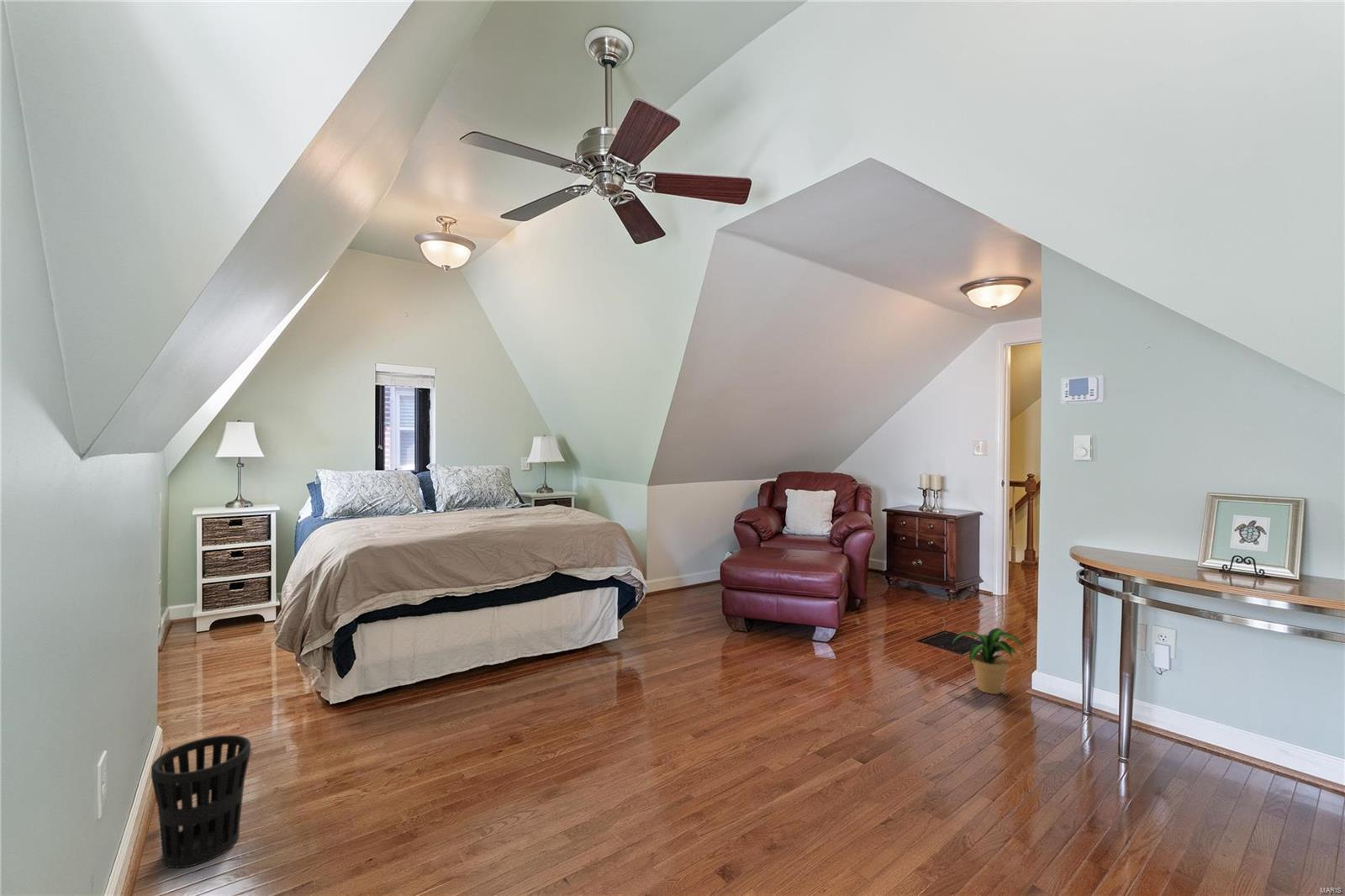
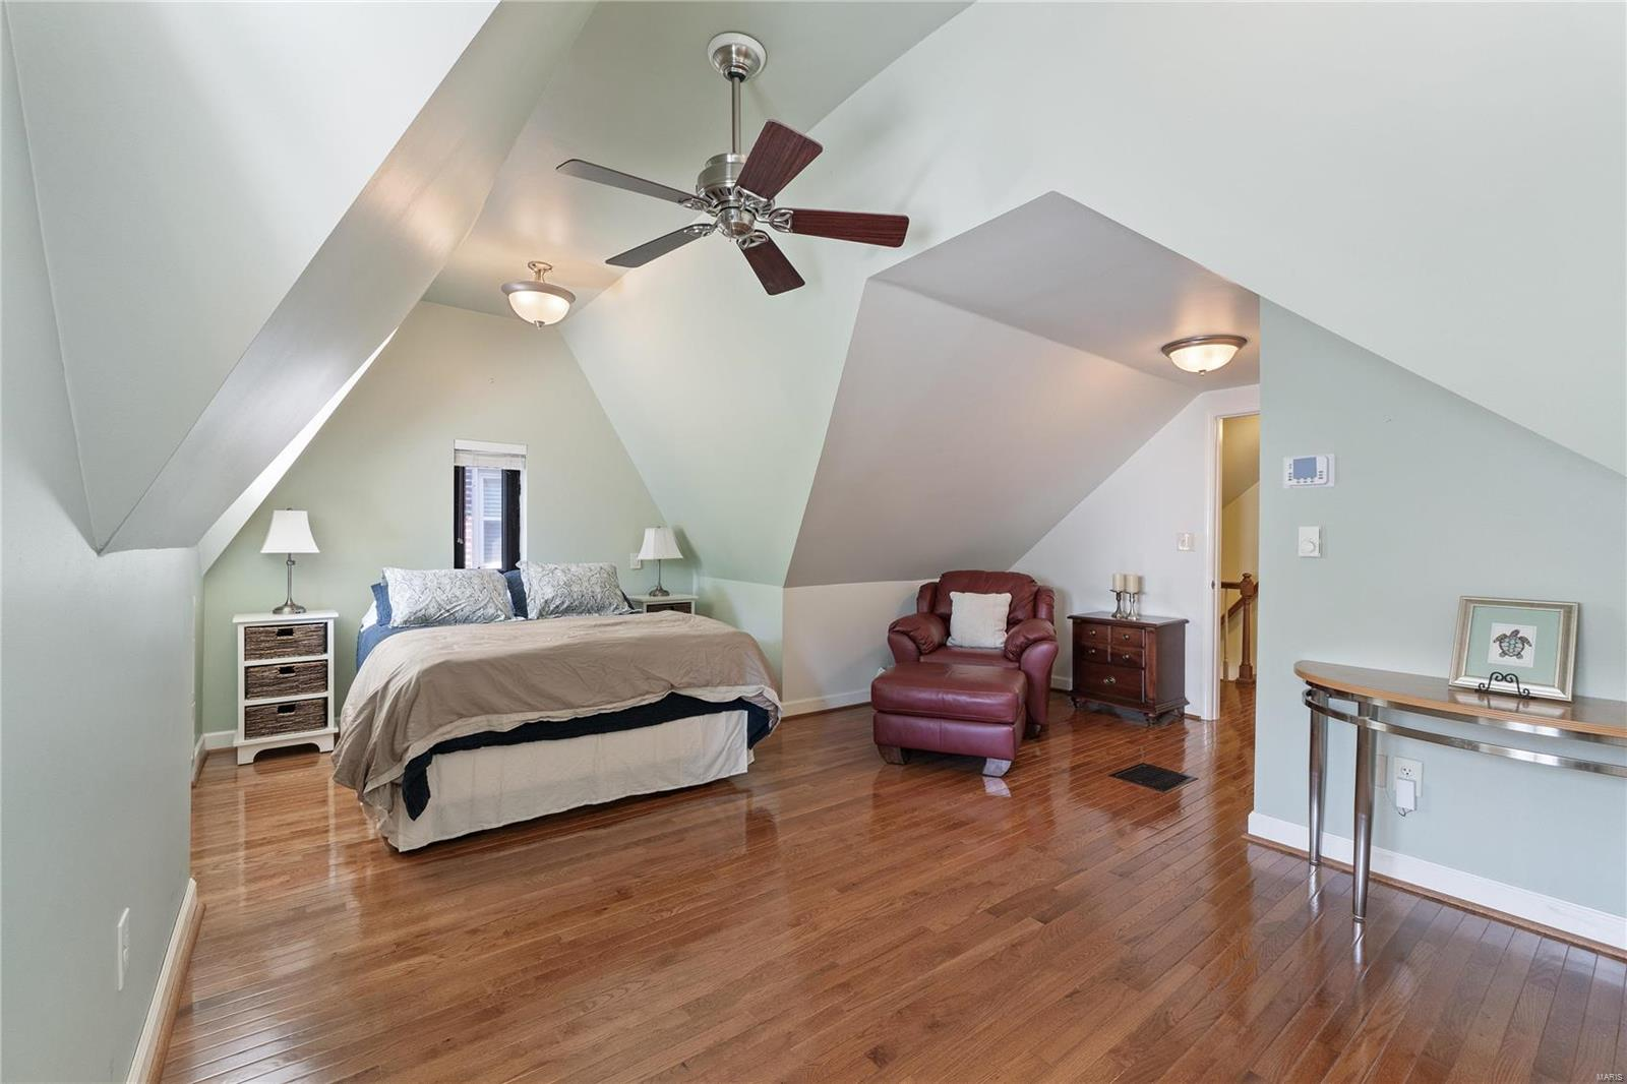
- potted plant [952,627,1026,695]
- wastebasket [150,734,251,869]
